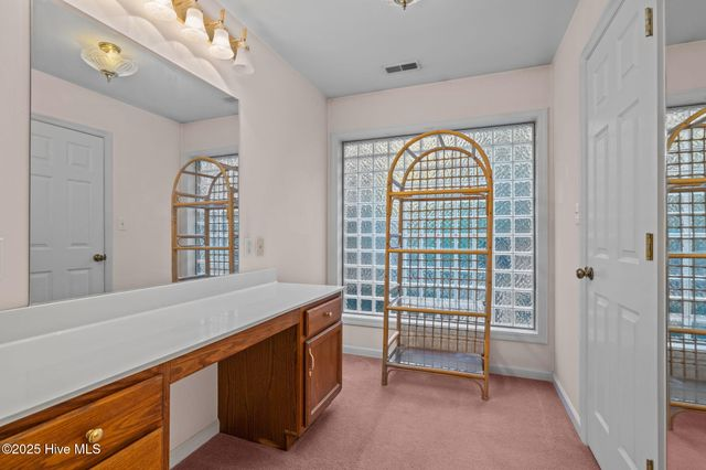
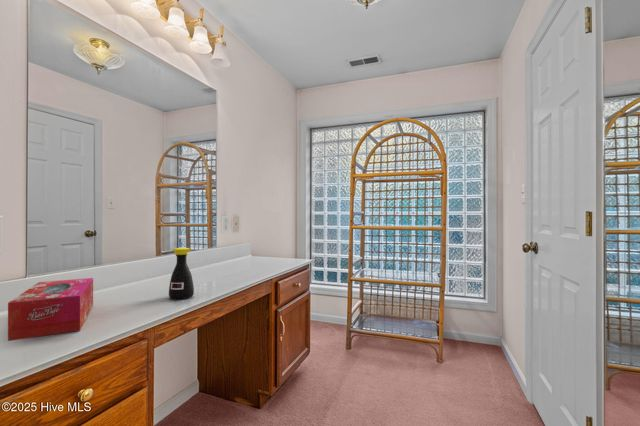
+ bottle [168,247,195,300]
+ tissue box [7,277,94,342]
